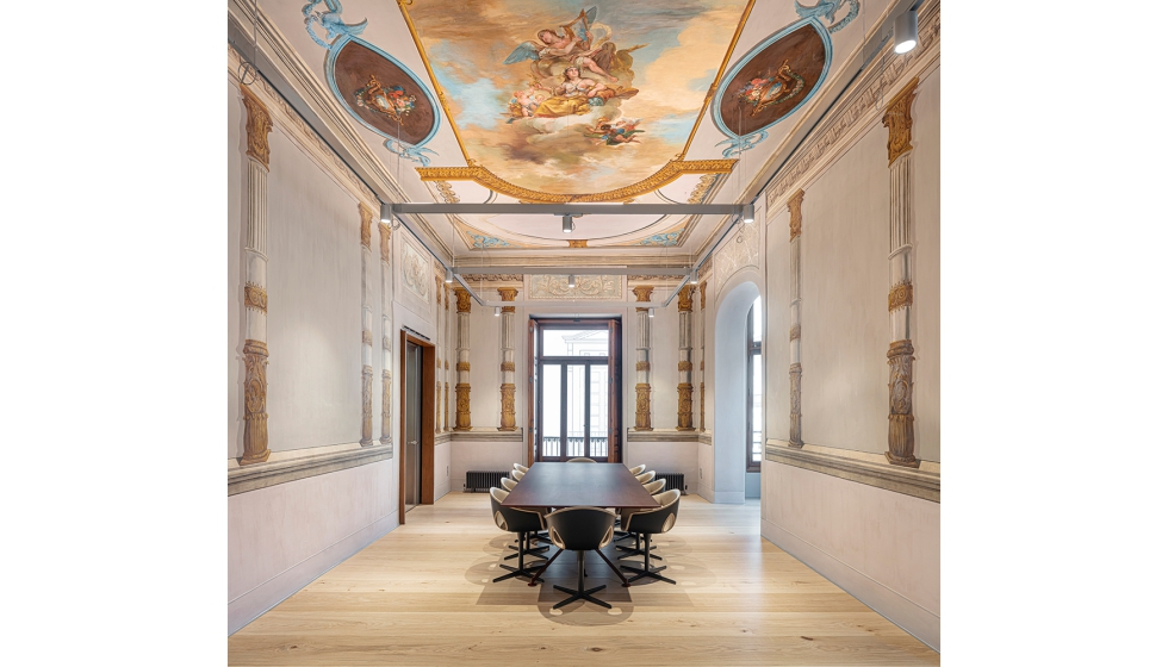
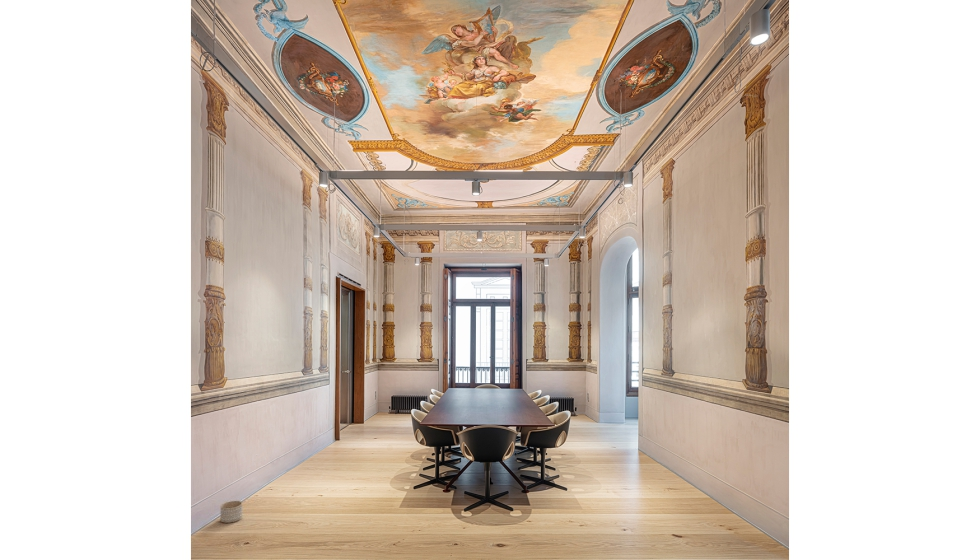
+ planter [219,500,243,524]
